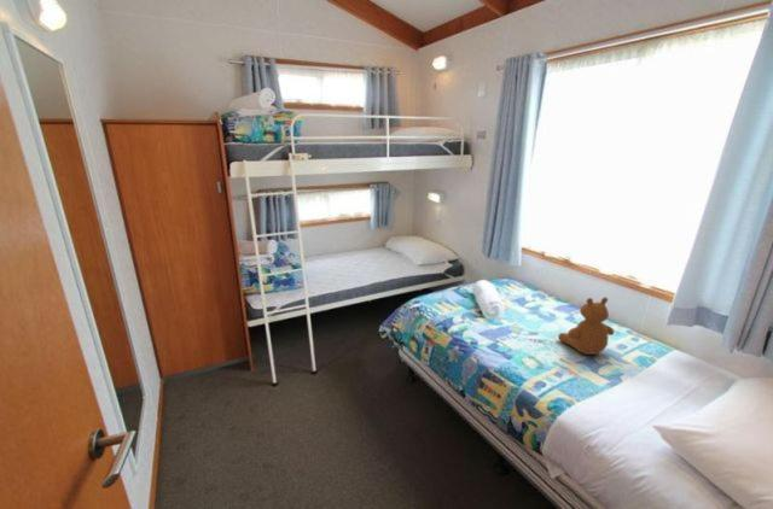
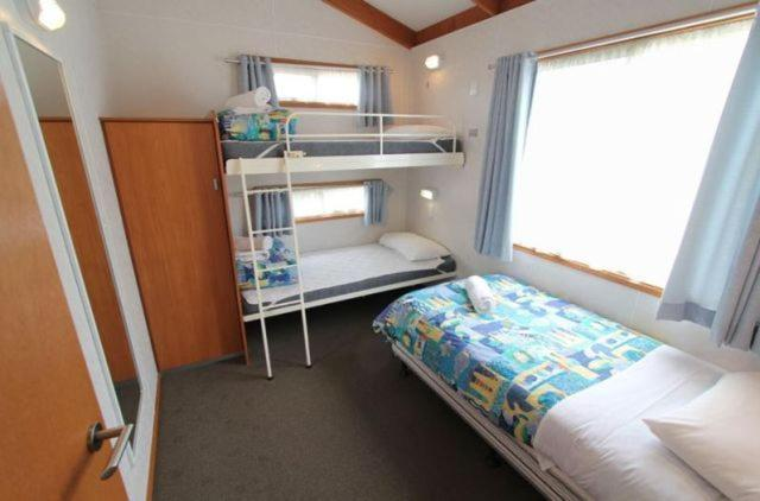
- teddy bear [557,296,616,356]
